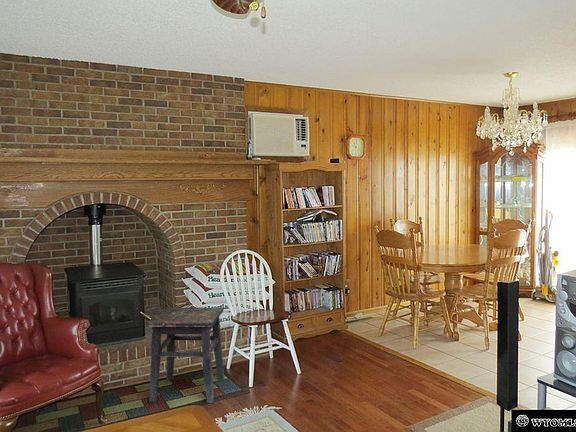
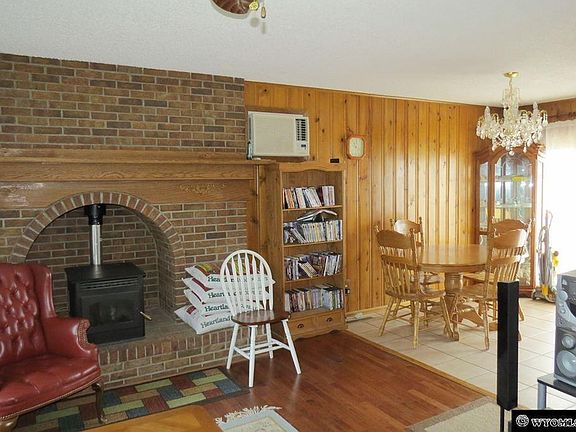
- side table [146,306,225,404]
